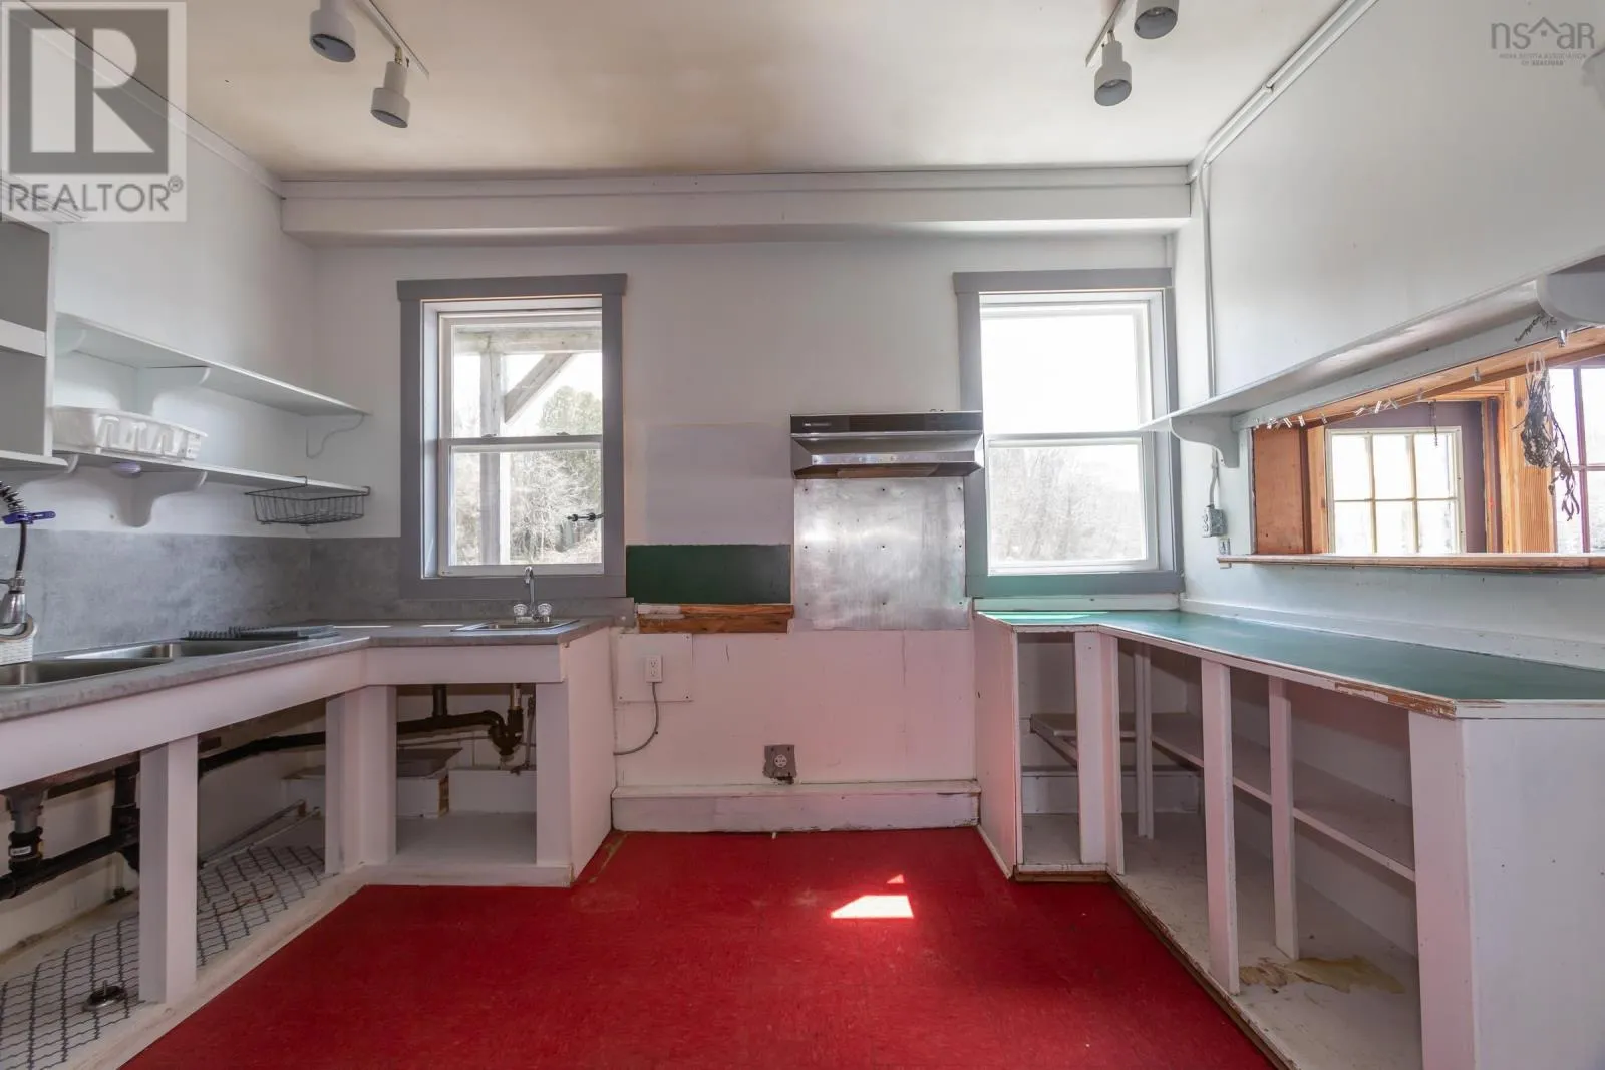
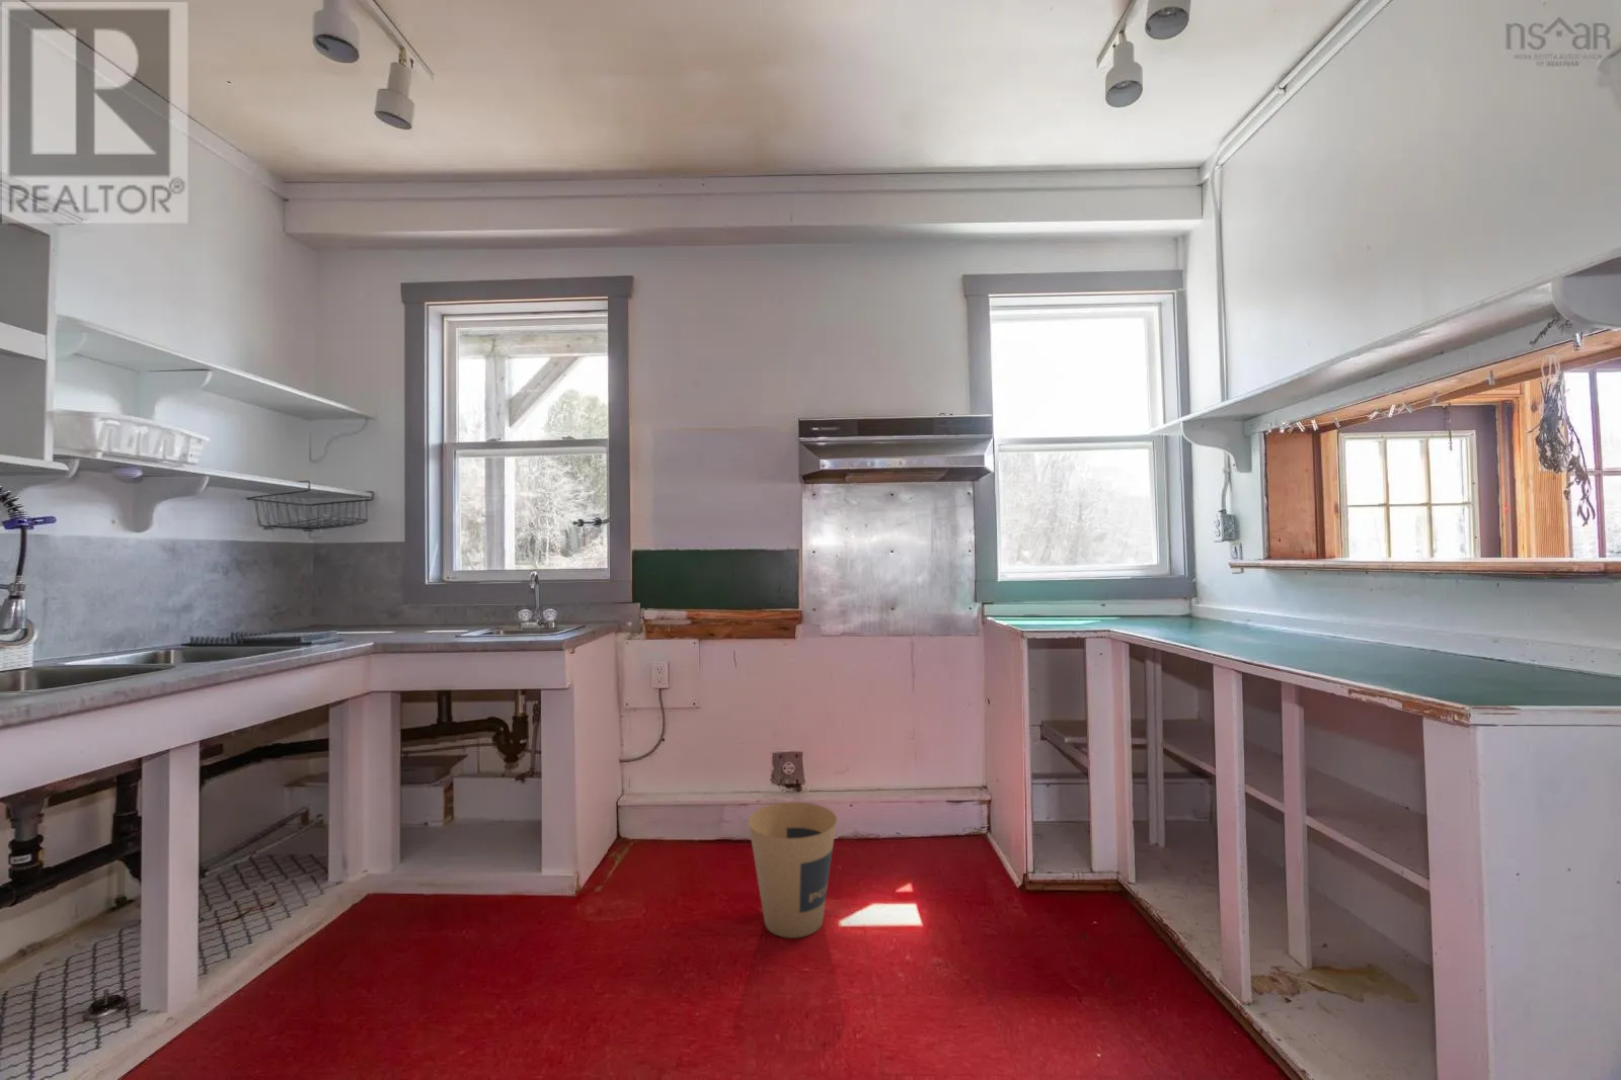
+ trash can [748,802,838,939]
